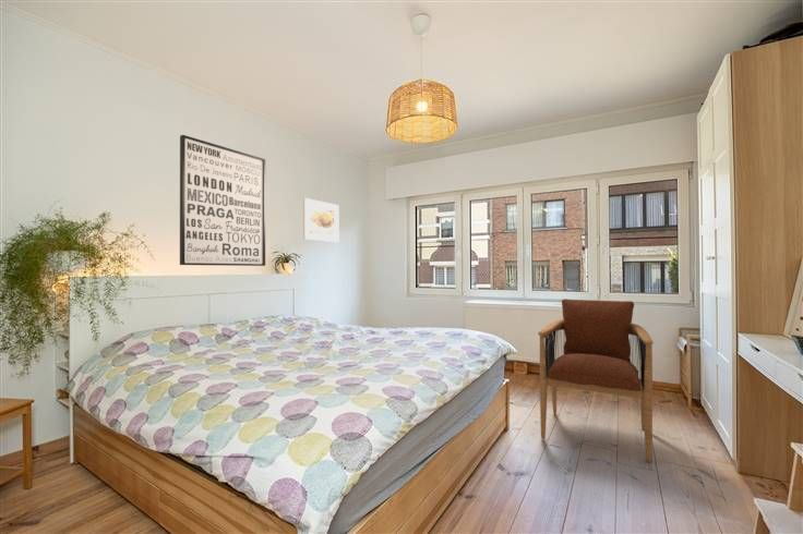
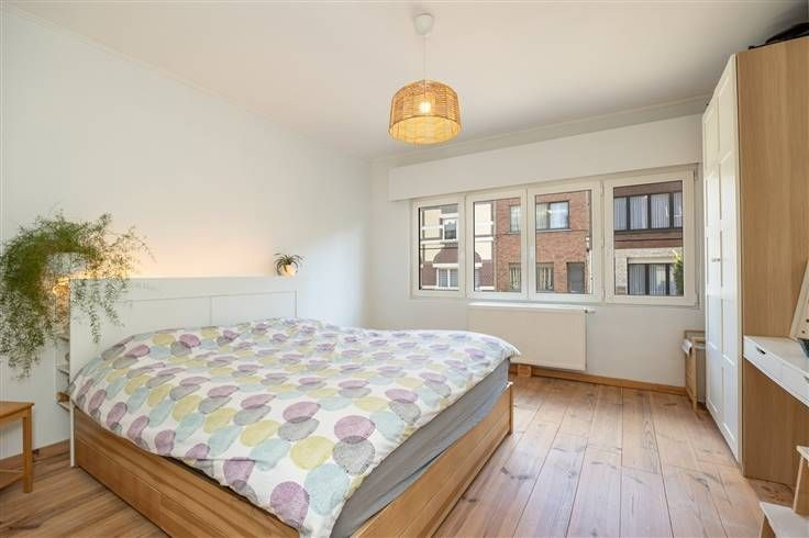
- wall art [179,134,266,267]
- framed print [302,197,339,243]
- armchair [537,298,654,463]
